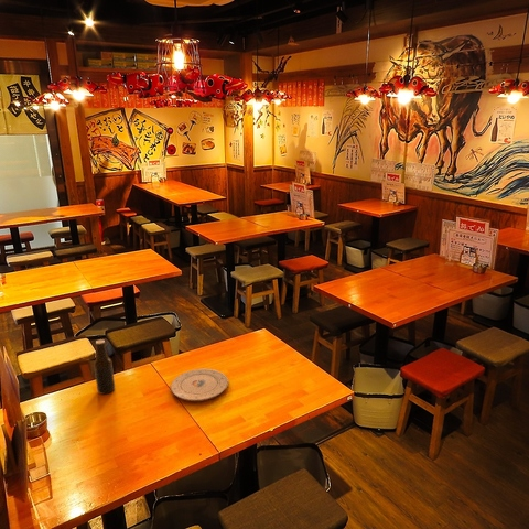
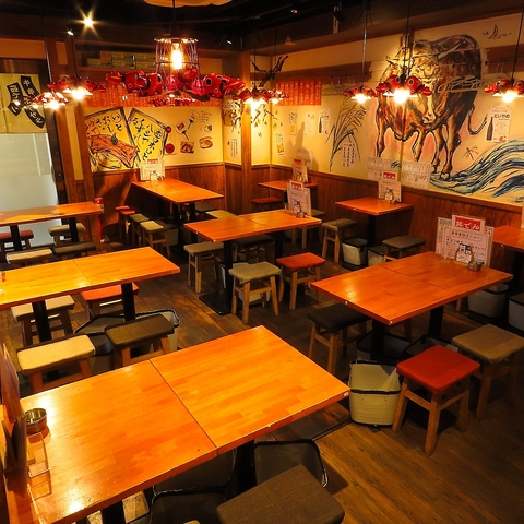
- plate [170,368,229,402]
- beer bottle [93,338,116,396]
